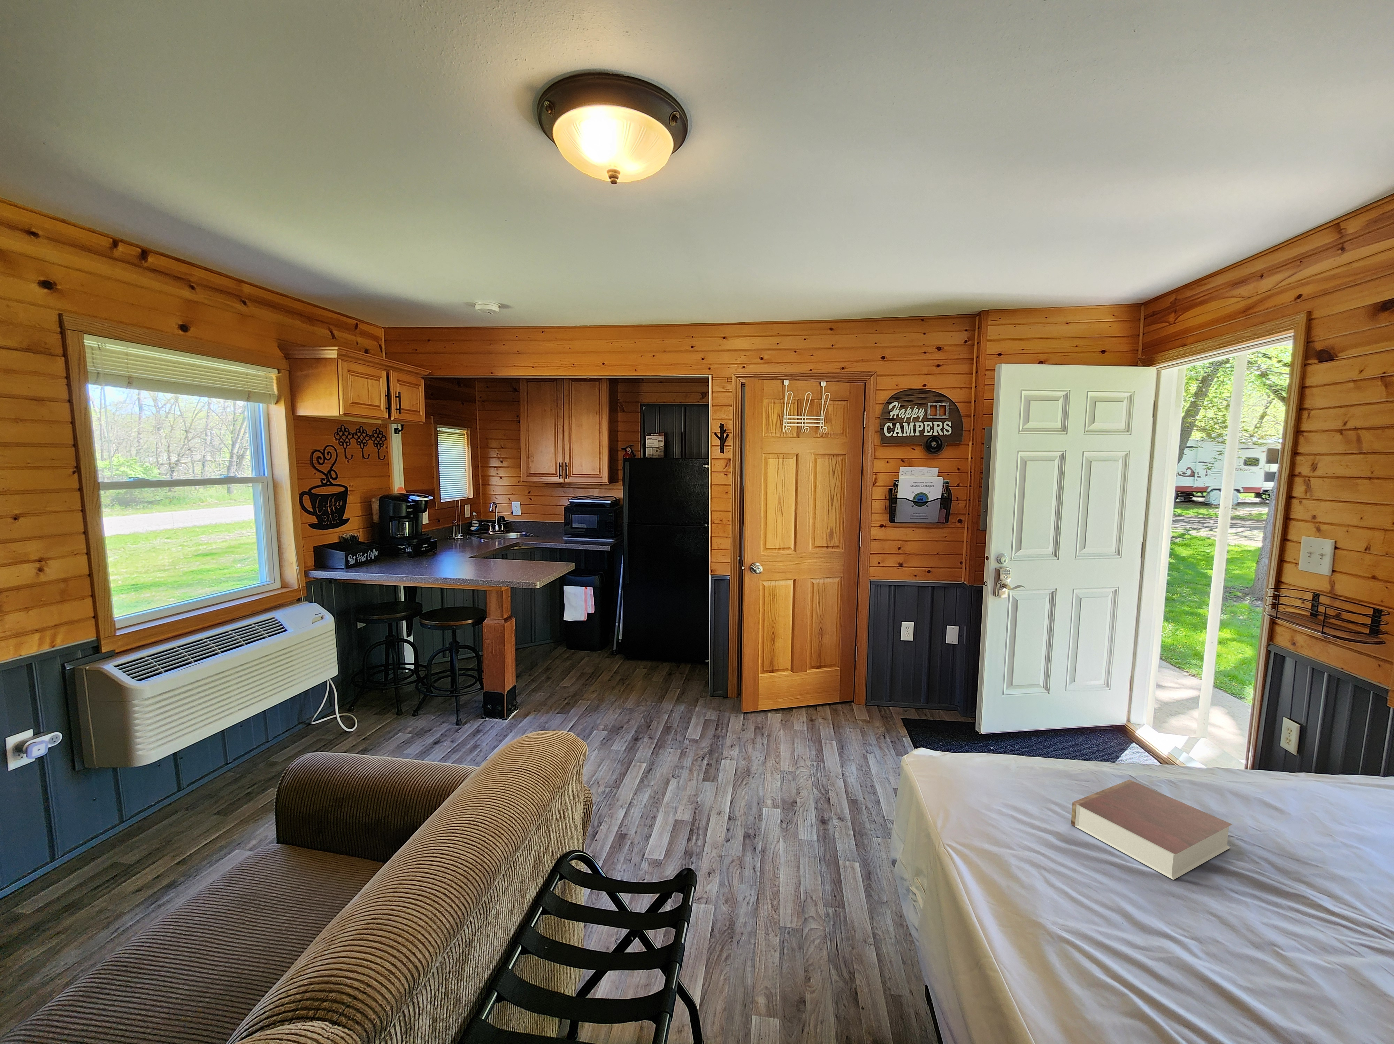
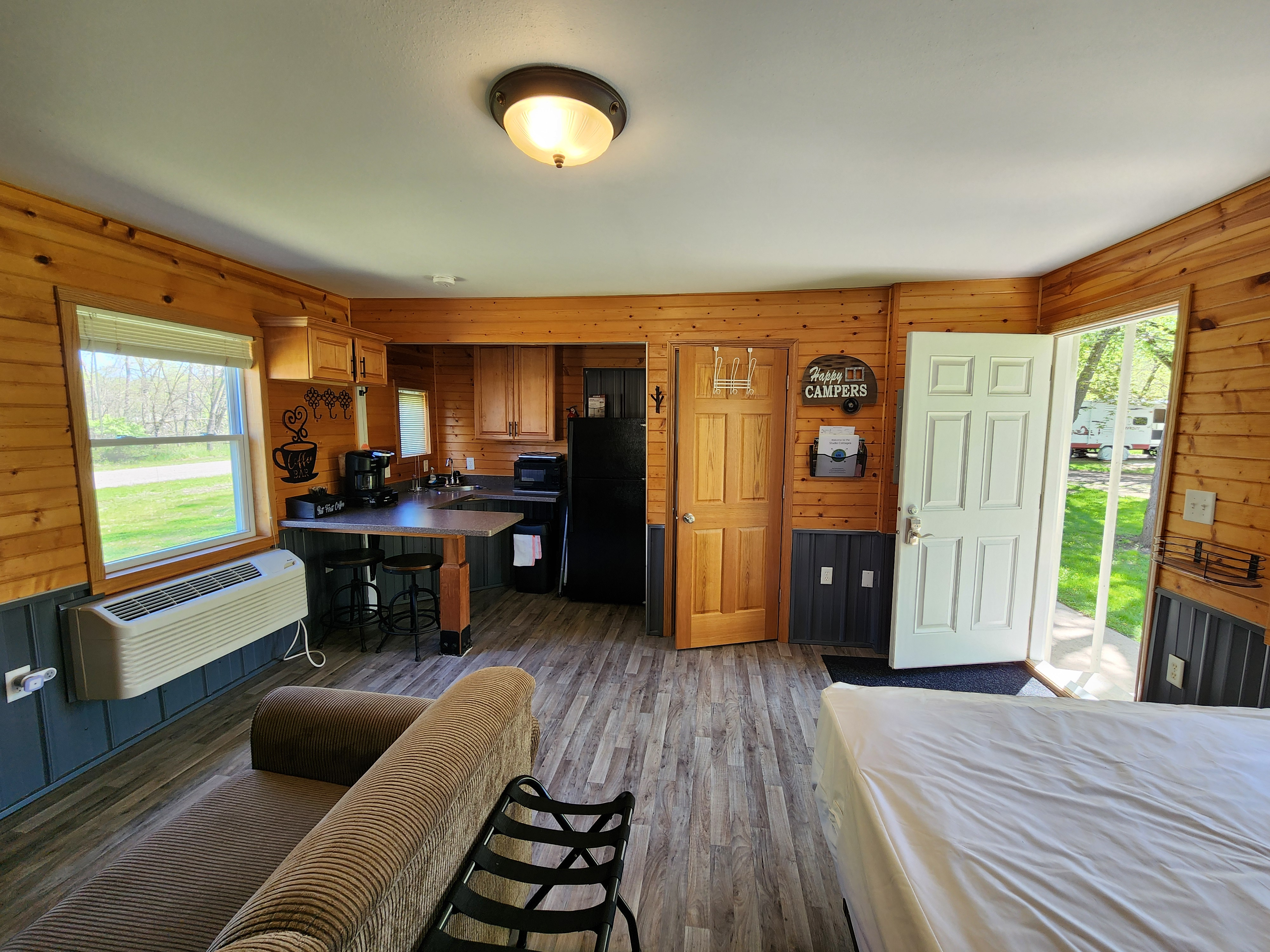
- book [1070,780,1233,881]
